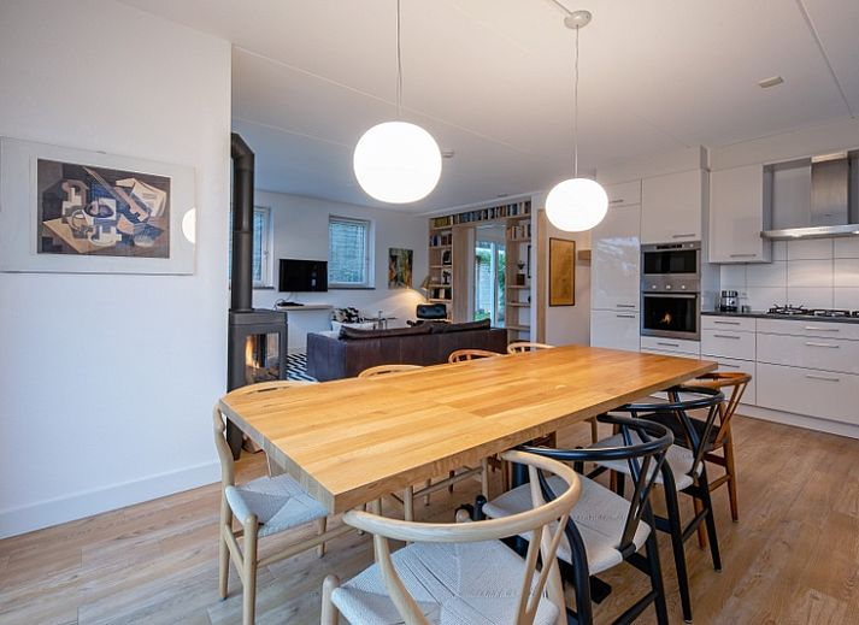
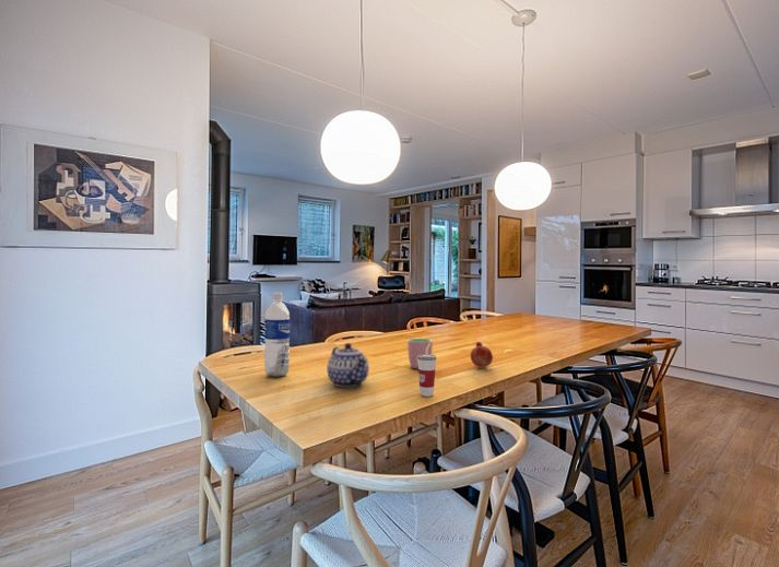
+ water bottle [263,292,291,378]
+ cup [417,343,437,398]
+ fruit [470,341,494,369]
+ cup [406,338,434,369]
+ teapot [326,342,370,388]
